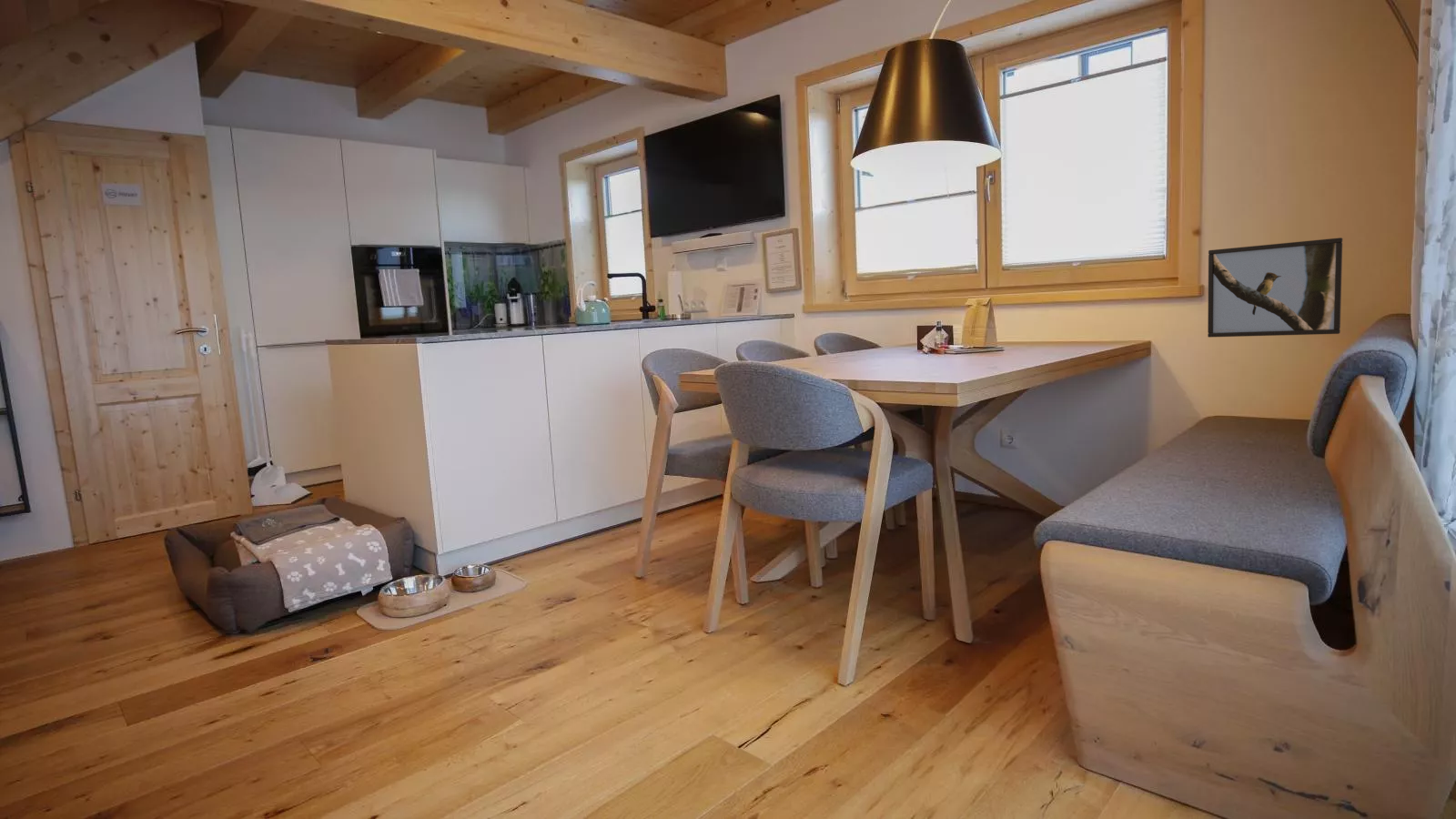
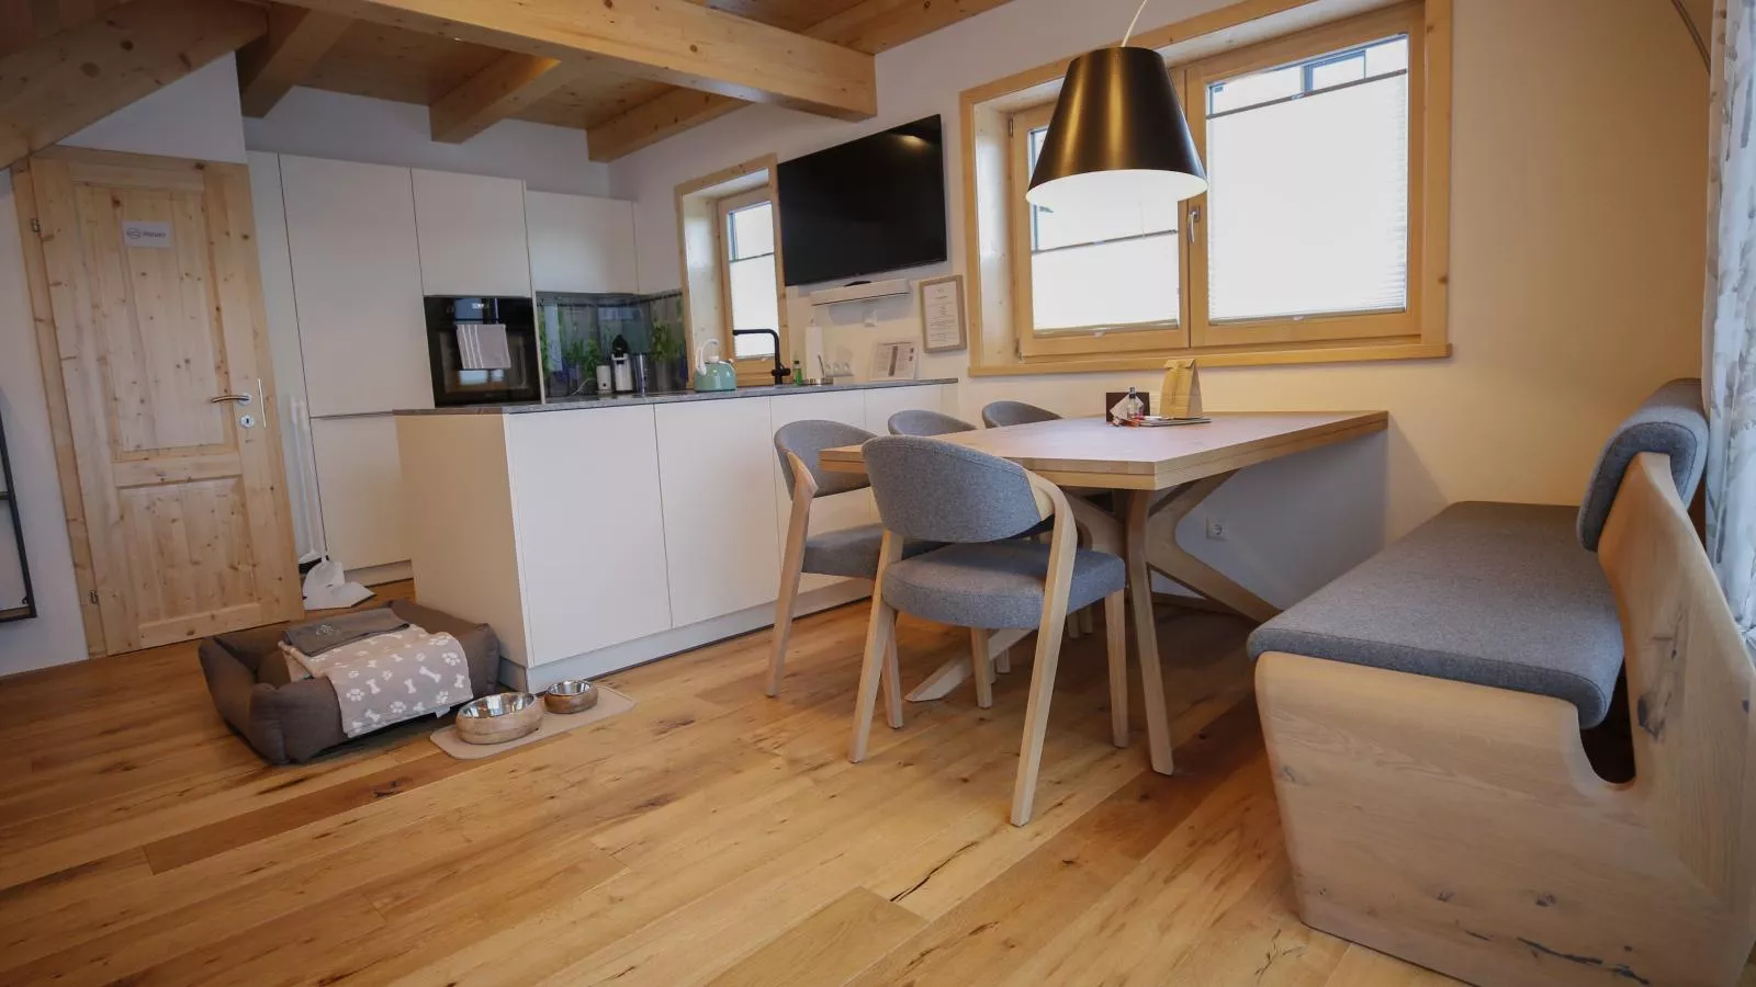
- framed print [1207,237,1343,339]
